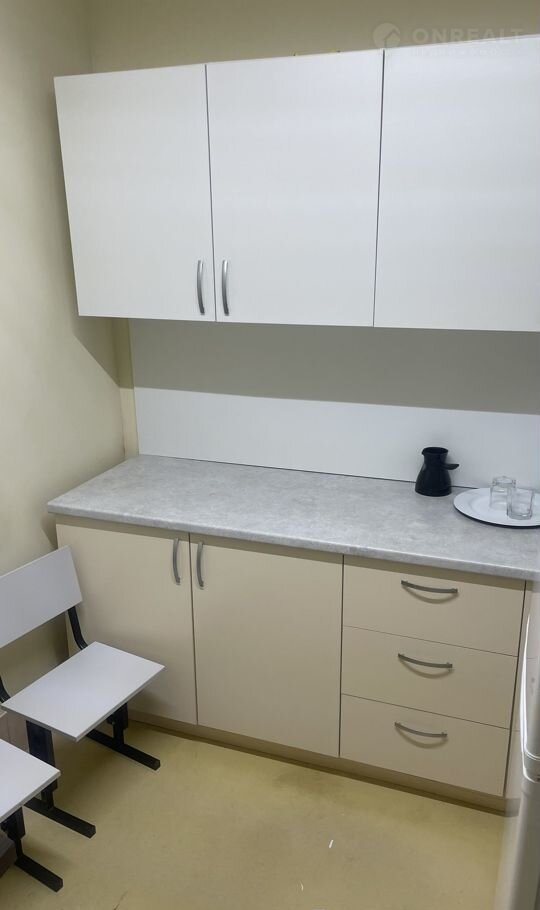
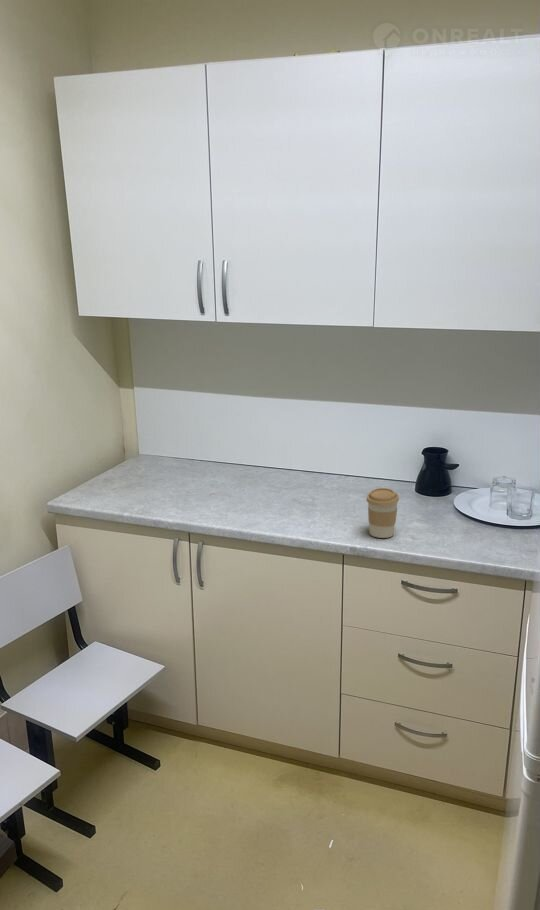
+ coffee cup [365,487,400,539]
